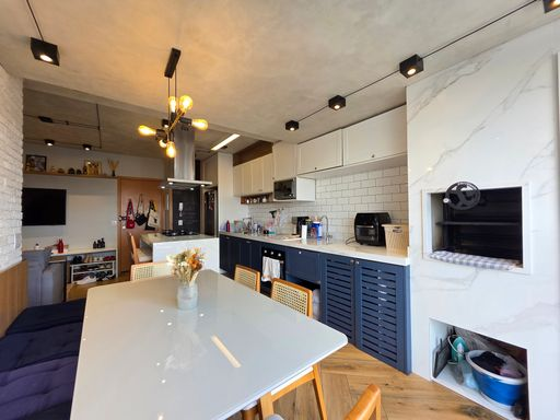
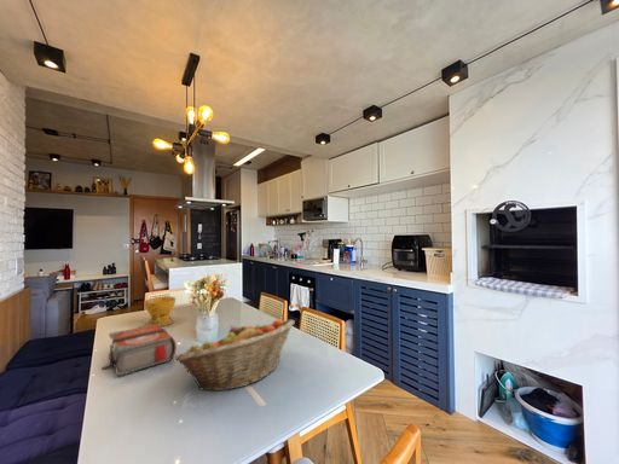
+ bowl [143,296,177,327]
+ fruit basket [174,318,296,392]
+ bible [100,325,178,378]
